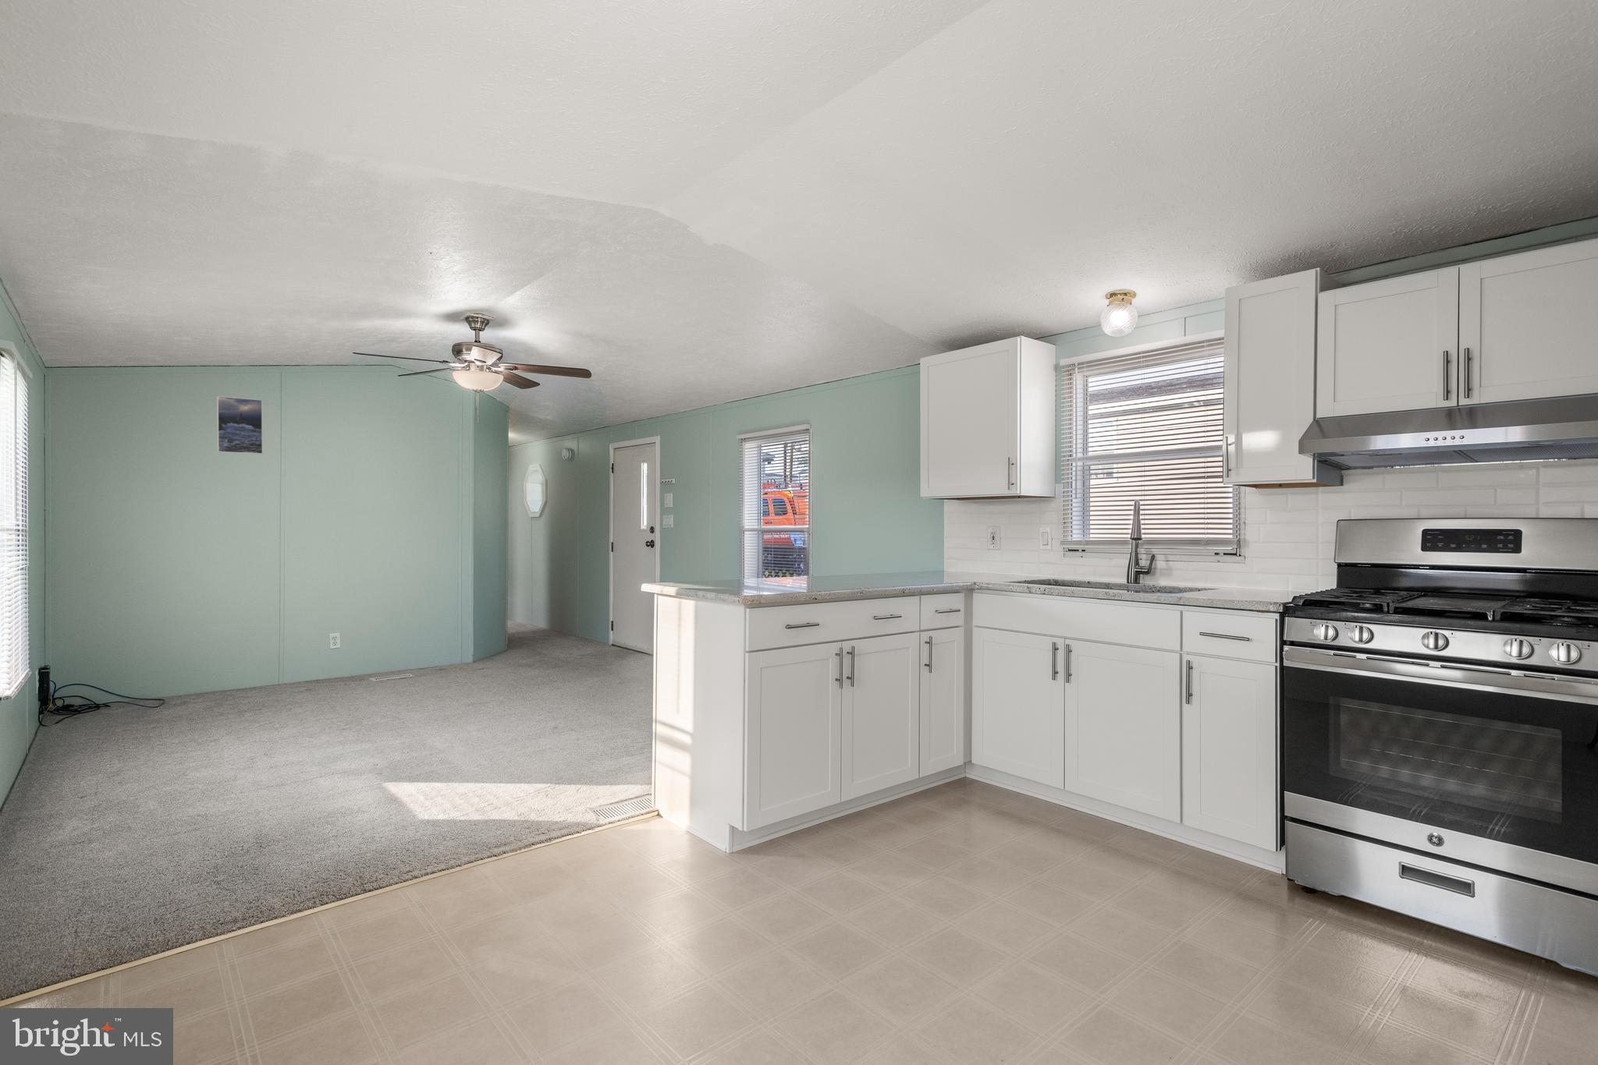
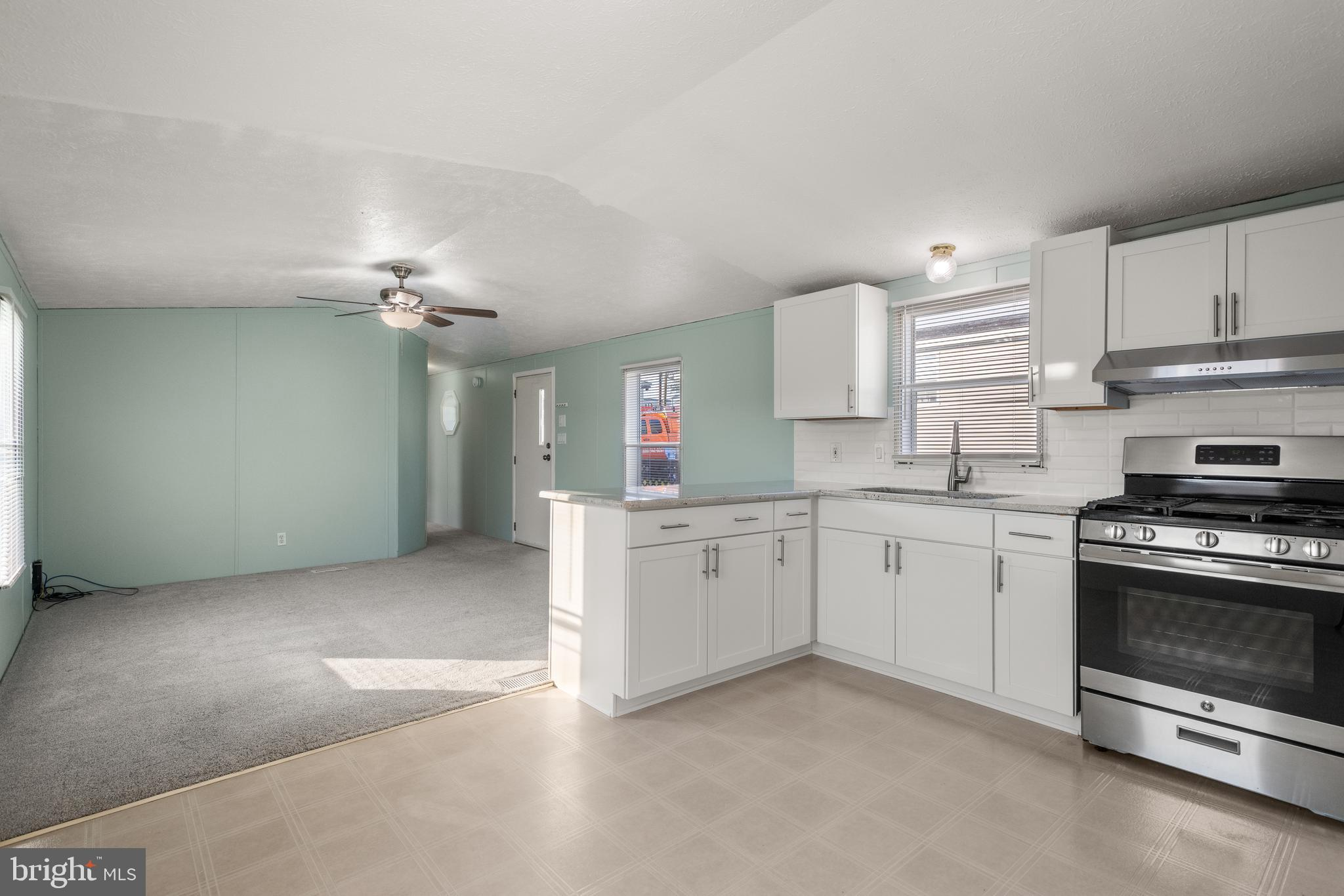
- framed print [216,396,264,455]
